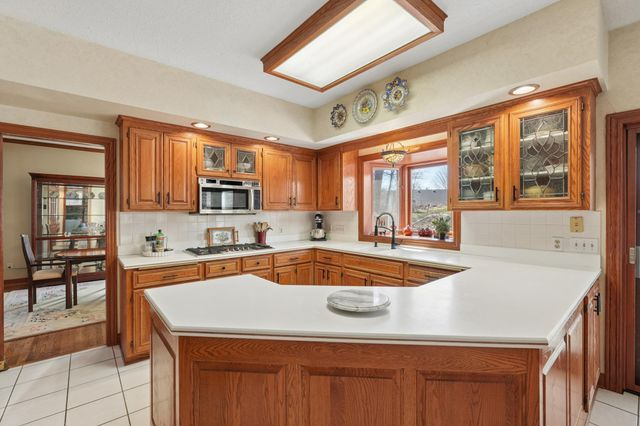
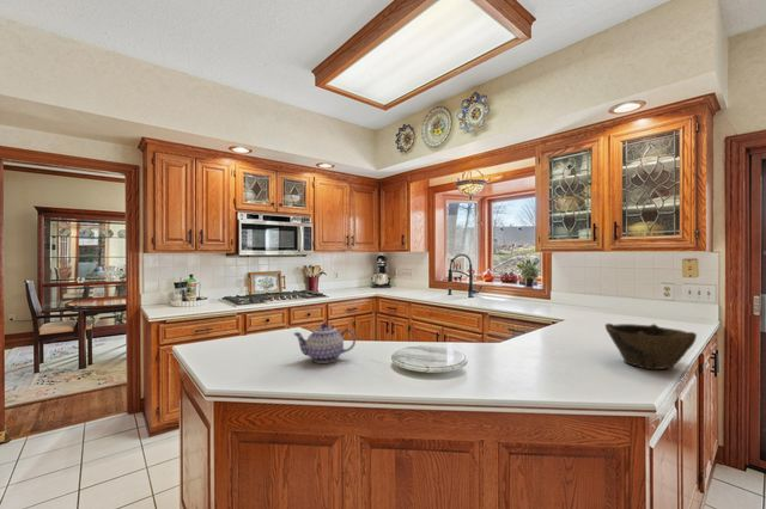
+ bowl [604,323,698,370]
+ teapot [292,321,357,364]
